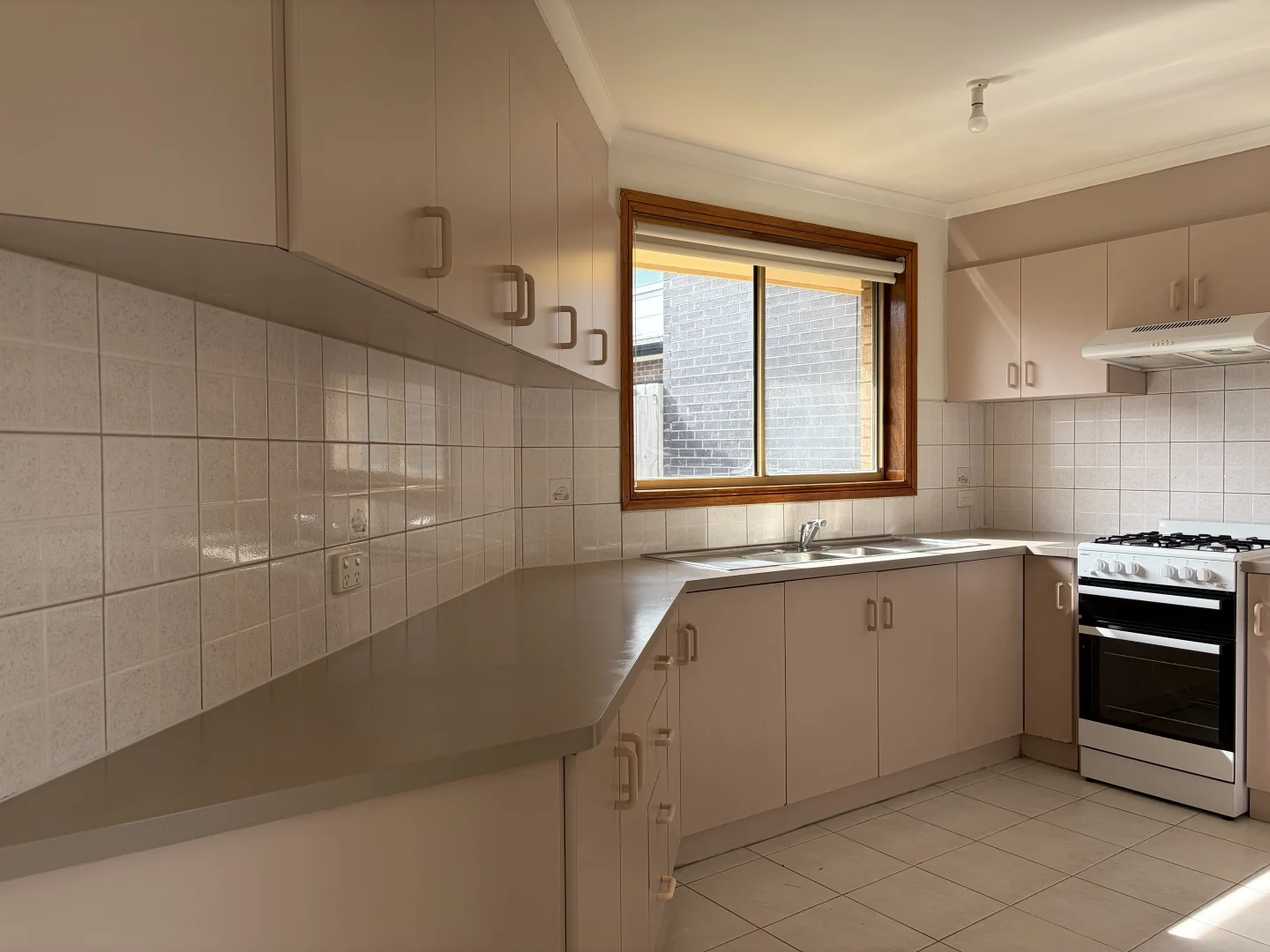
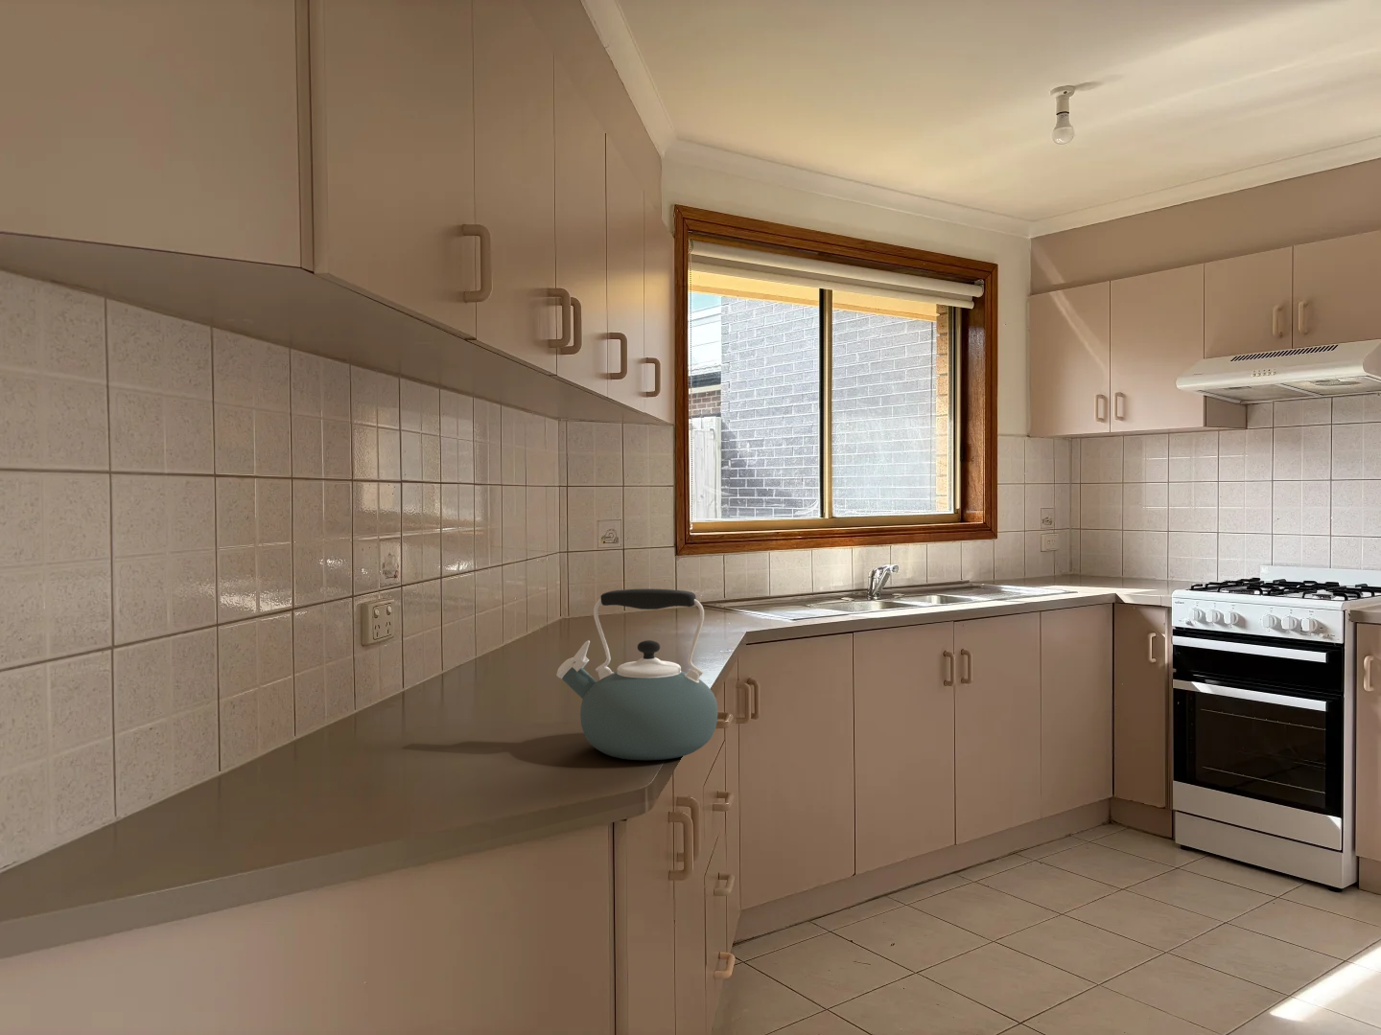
+ kettle [556,587,719,761]
